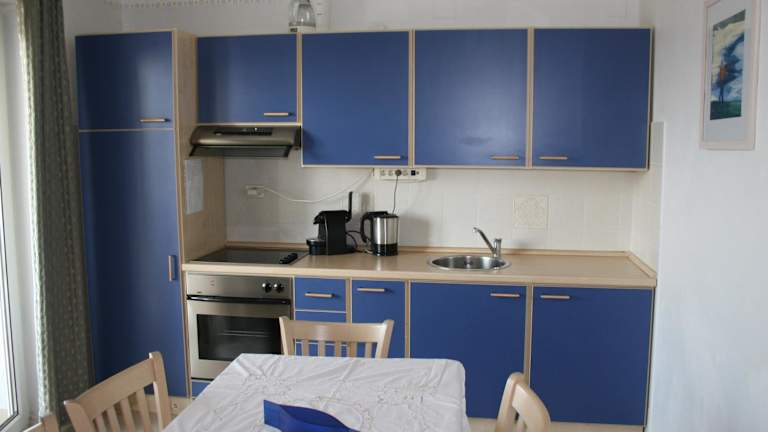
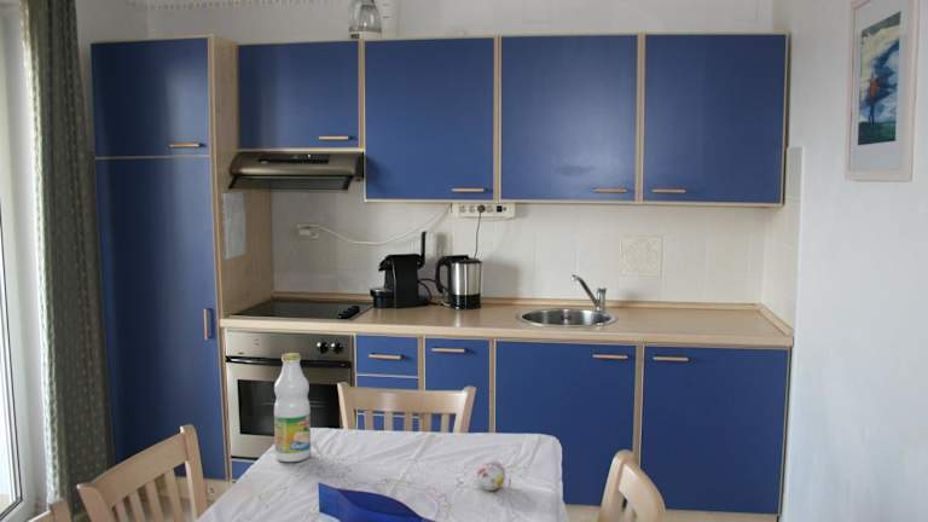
+ bottle [273,352,312,463]
+ decorative egg [476,459,506,492]
